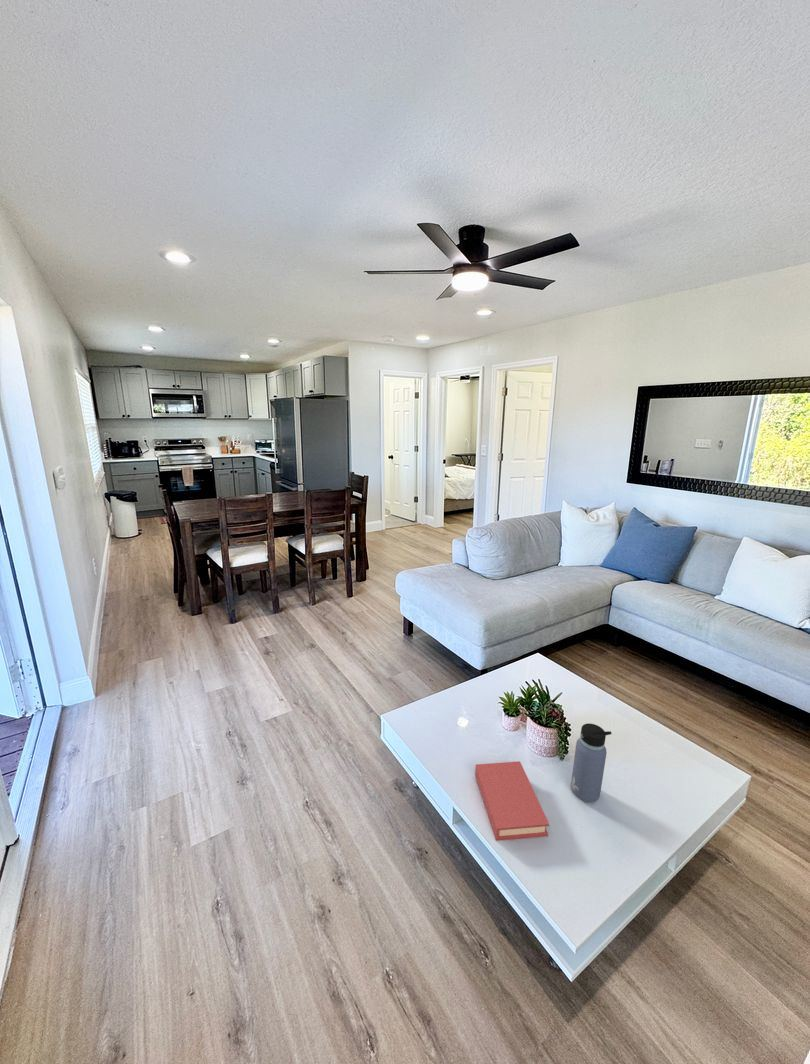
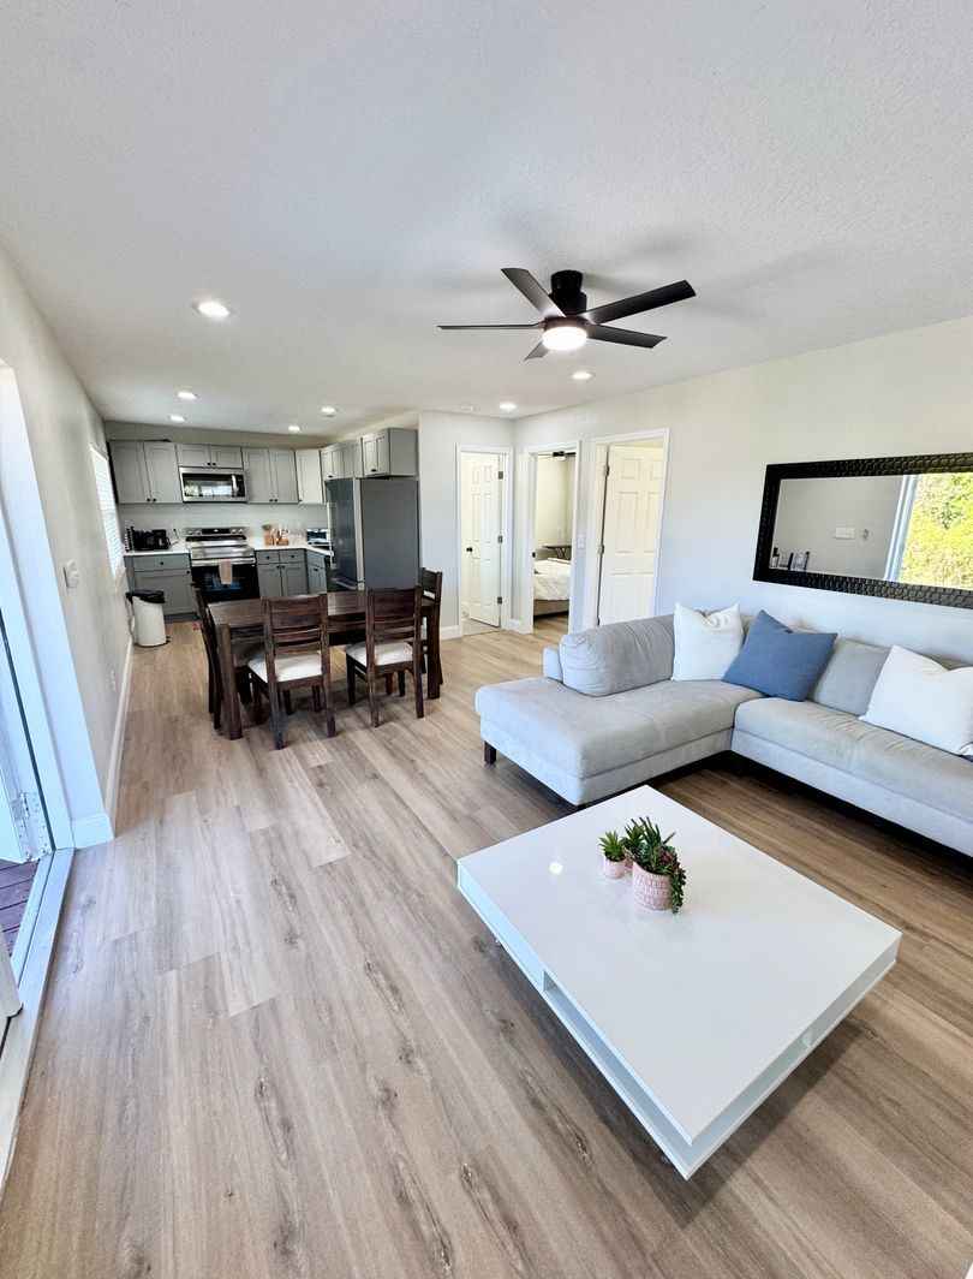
- book [474,760,550,842]
- water bottle [570,722,613,803]
